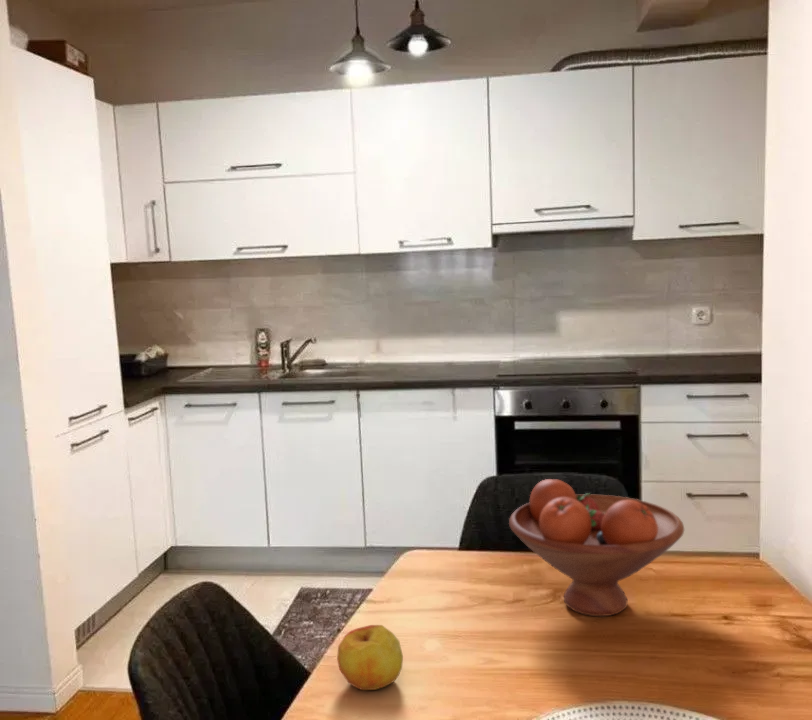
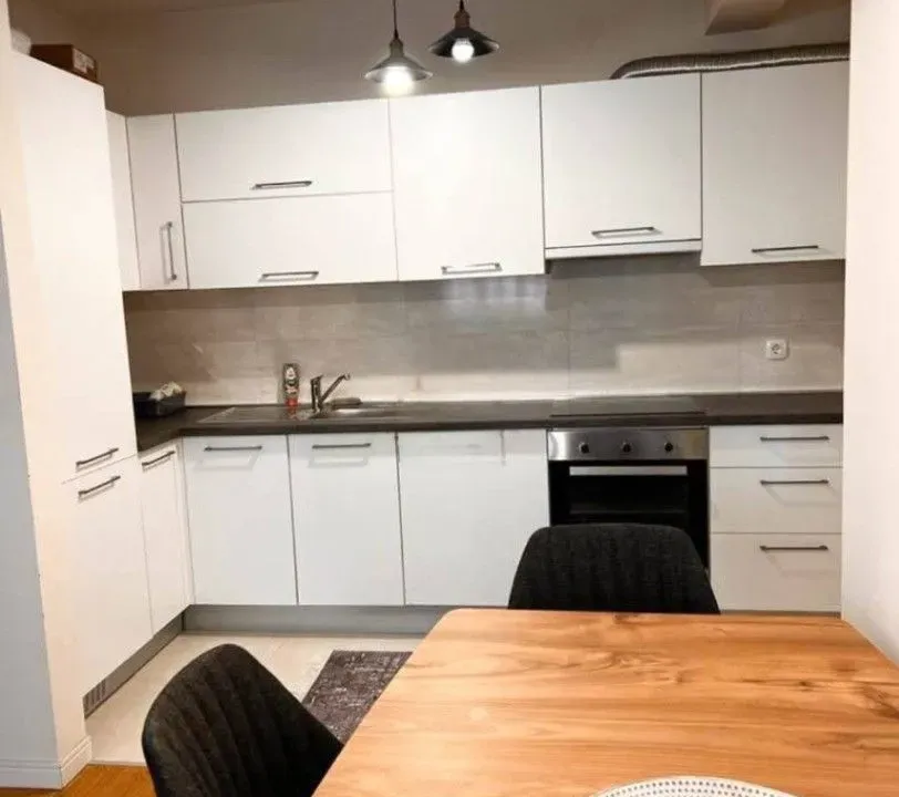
- fruit bowl [508,478,685,617]
- apple [336,624,404,691]
